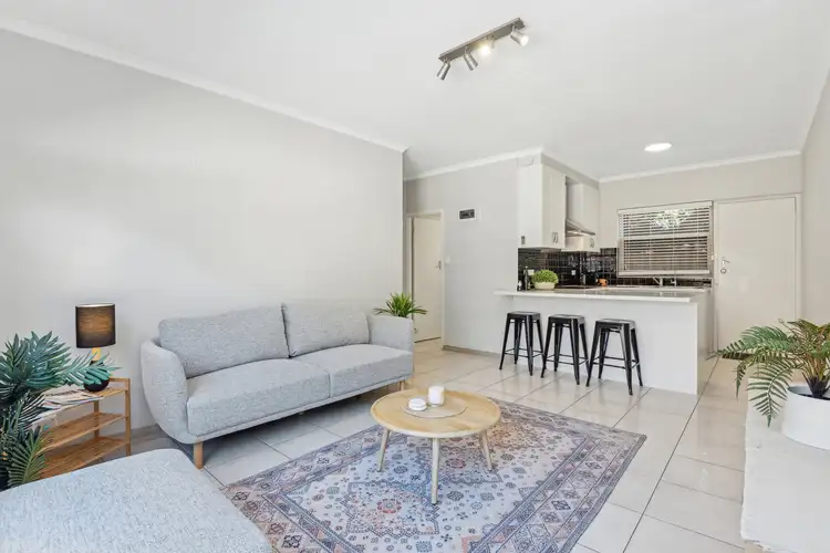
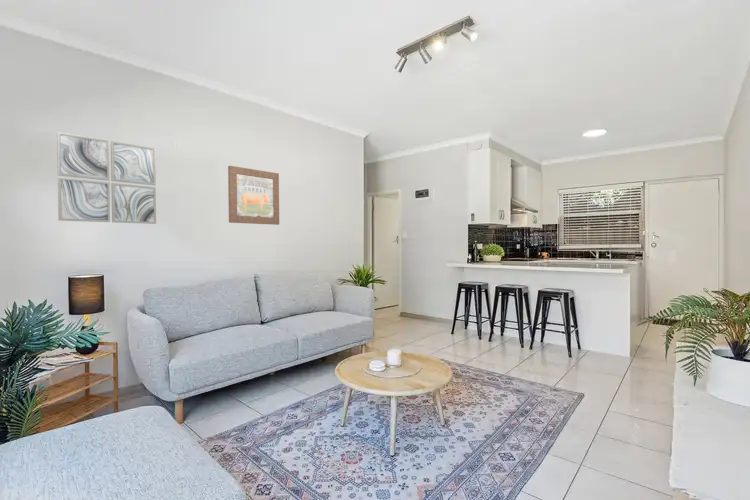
+ wall art [56,131,157,225]
+ wall art [227,165,280,226]
